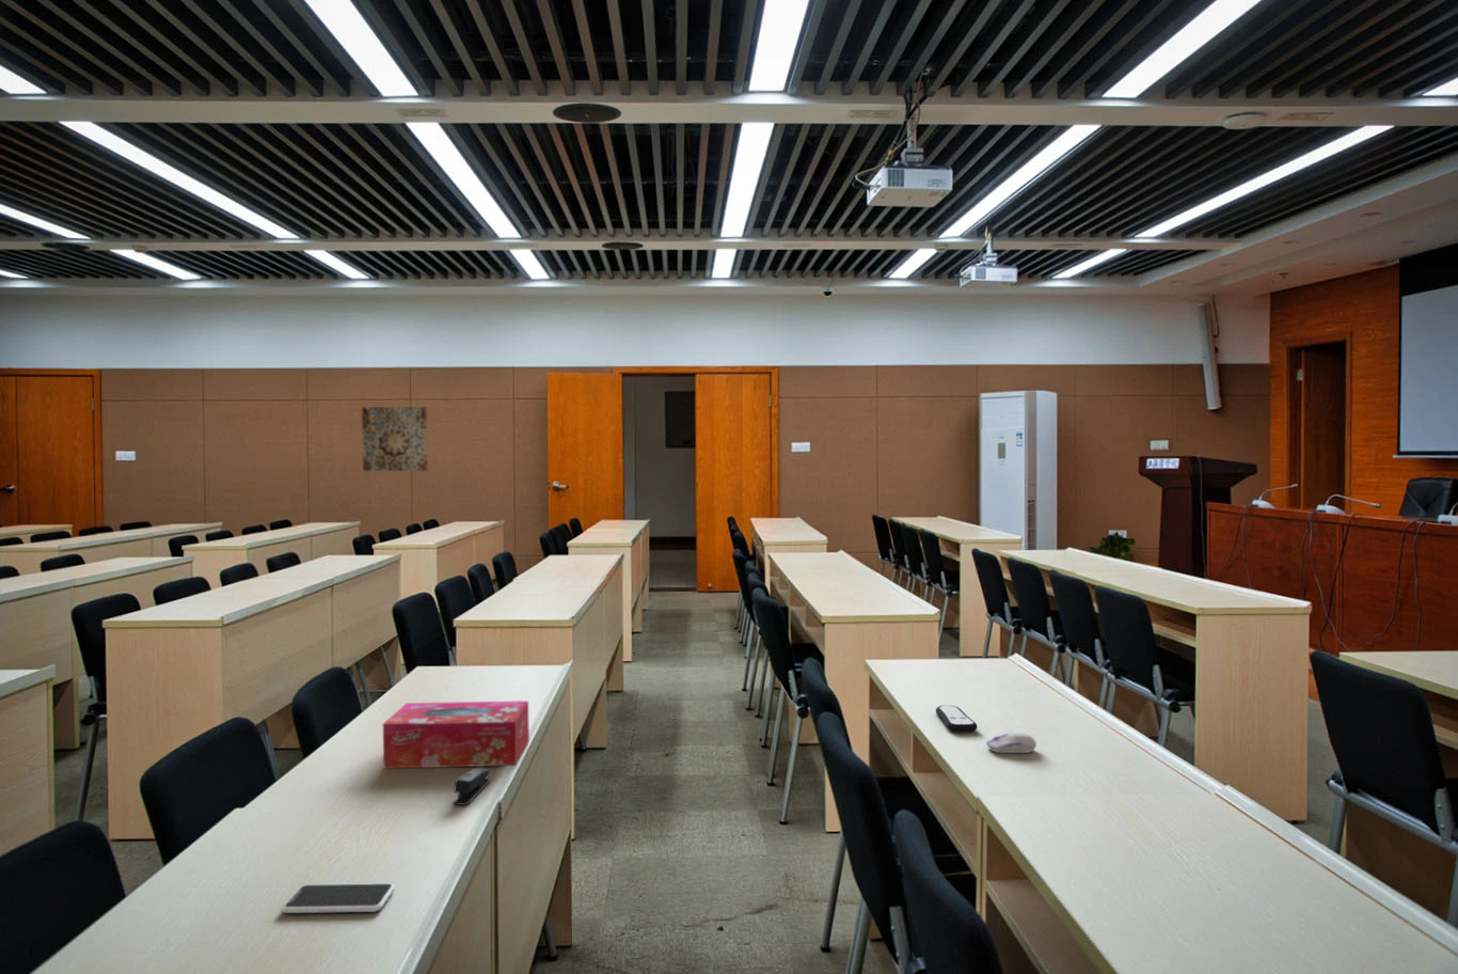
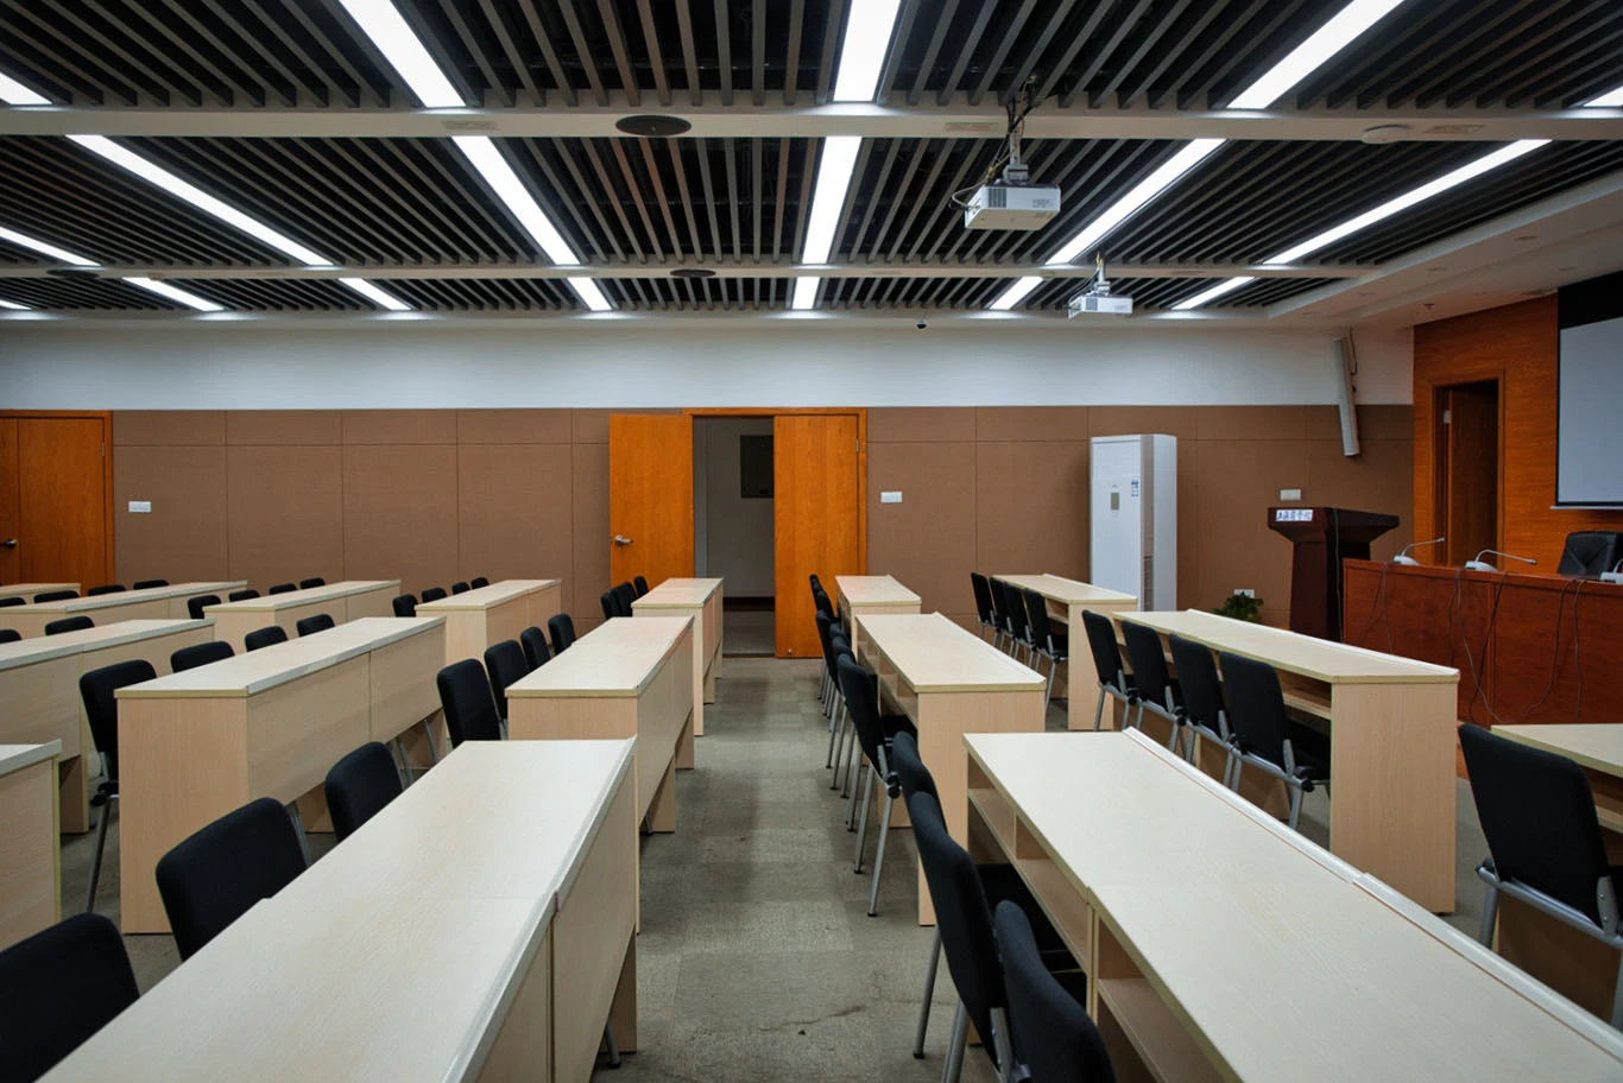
- remote control [935,704,978,733]
- stapler [452,766,491,807]
- wall art [361,405,428,472]
- tissue box [382,700,530,769]
- smartphone [280,883,395,914]
- computer mouse [985,729,1038,754]
